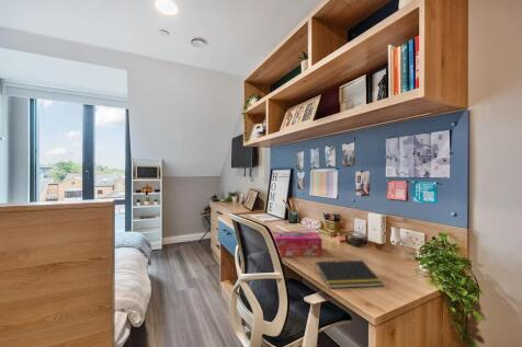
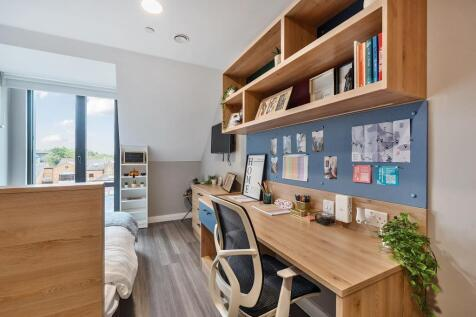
- notepad [314,259,384,289]
- tissue box [271,230,324,257]
